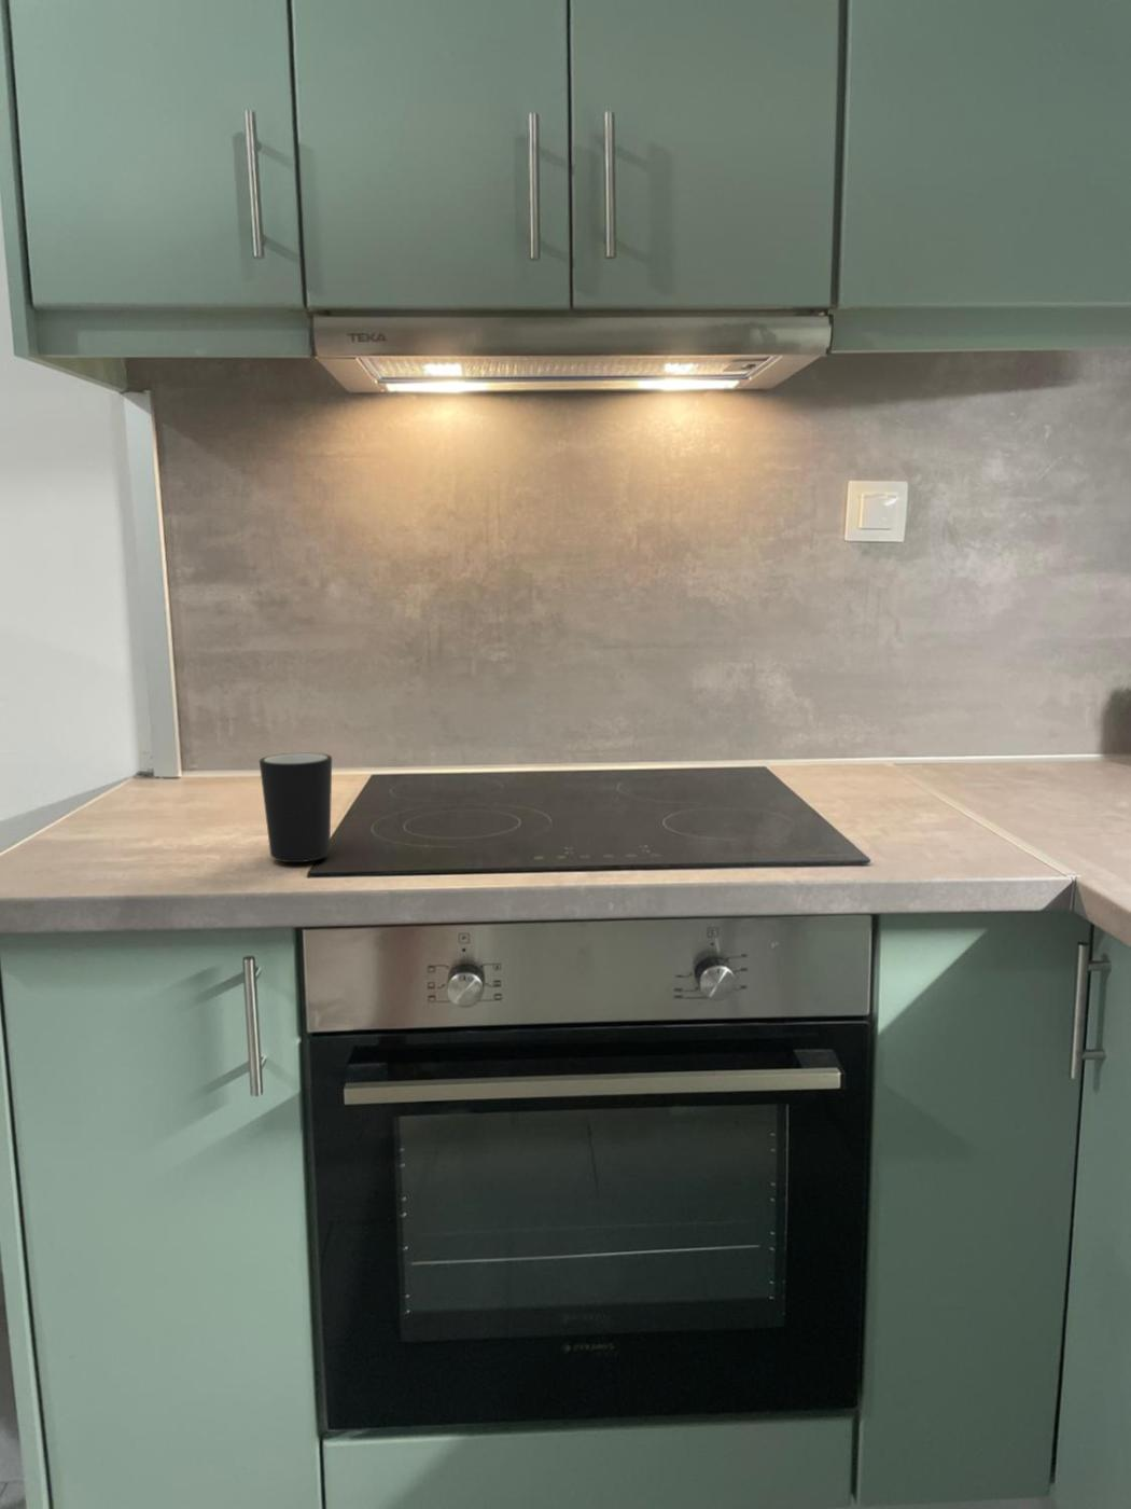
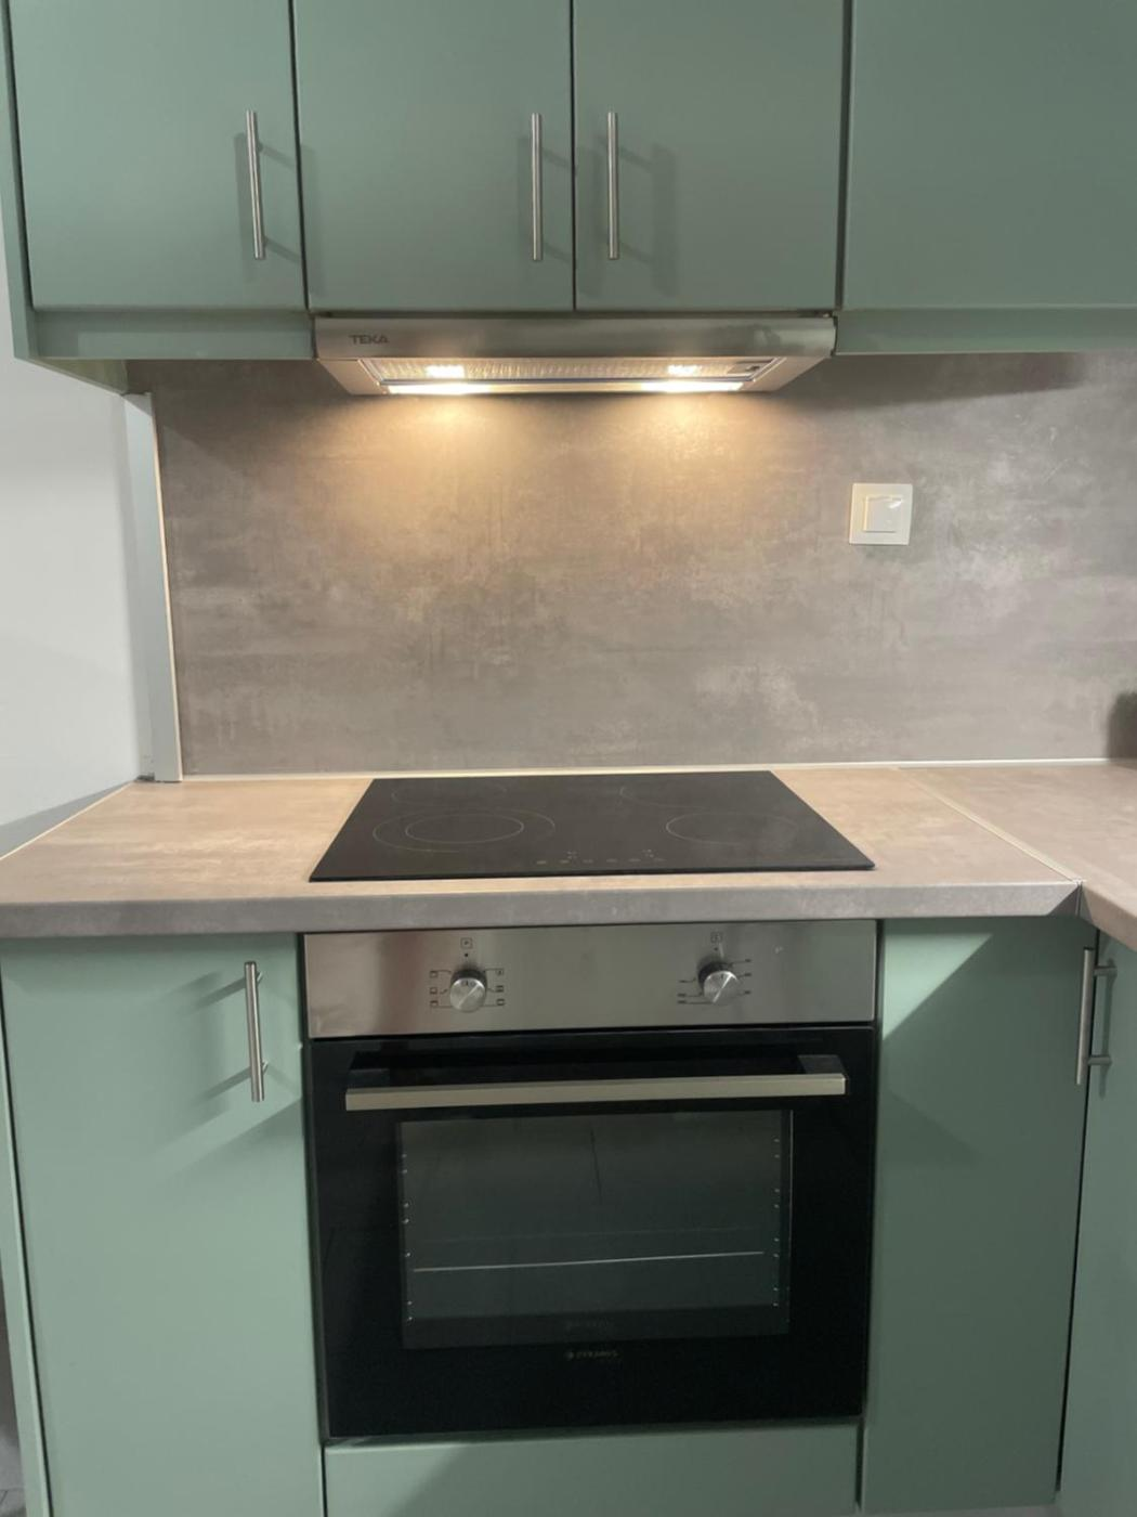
- mug [259,752,333,864]
